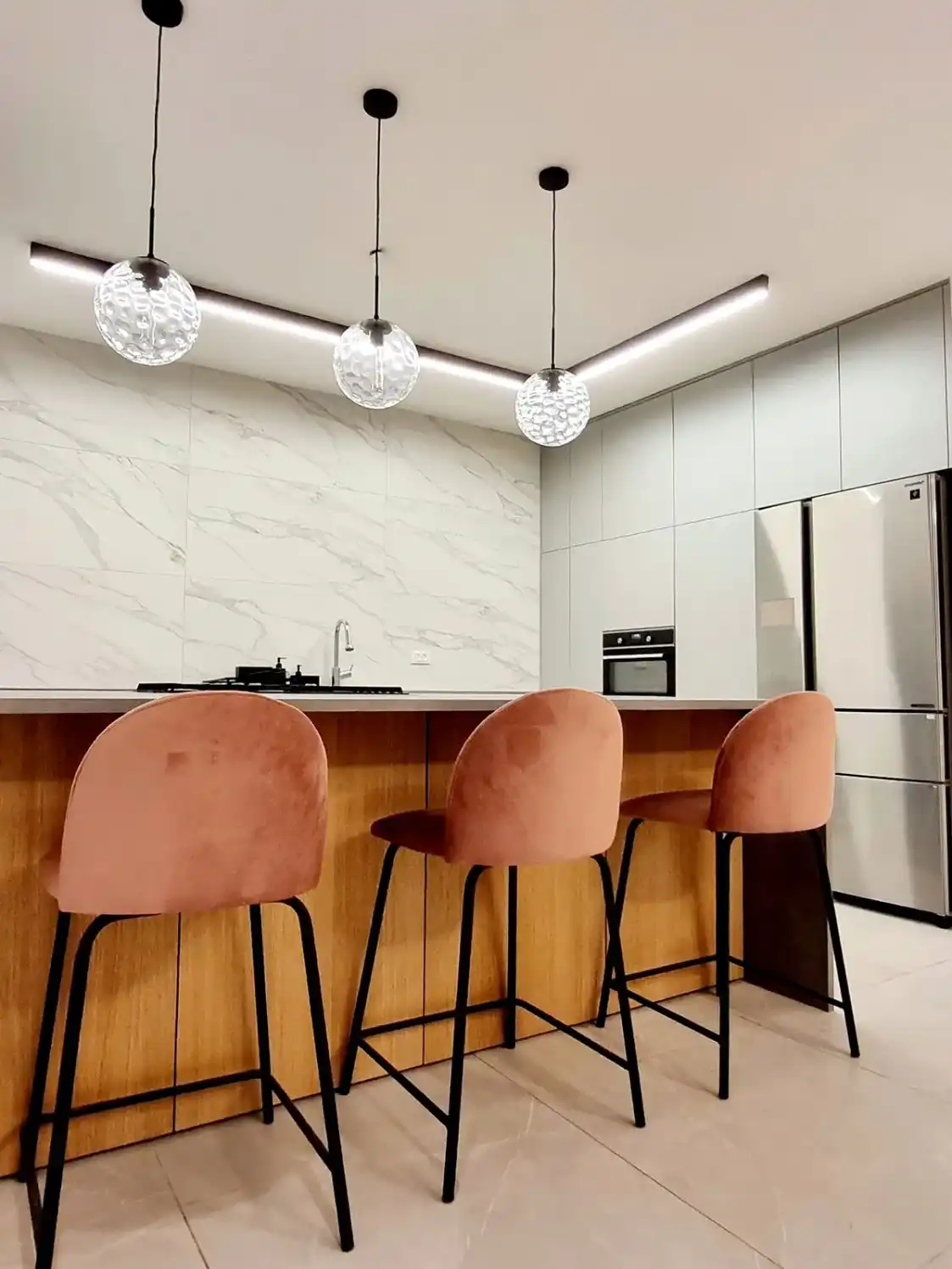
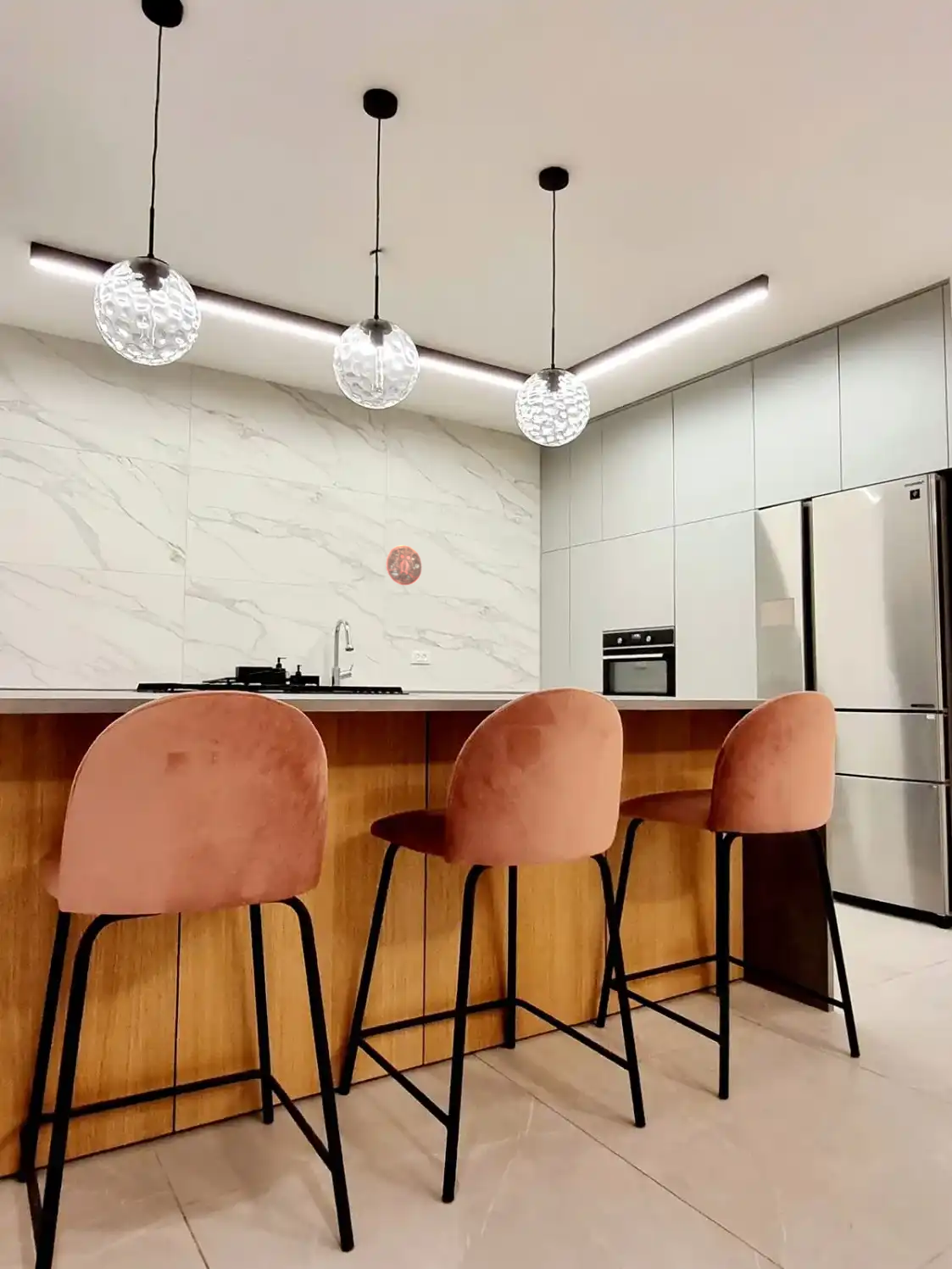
+ decorative plate [386,544,423,586]
